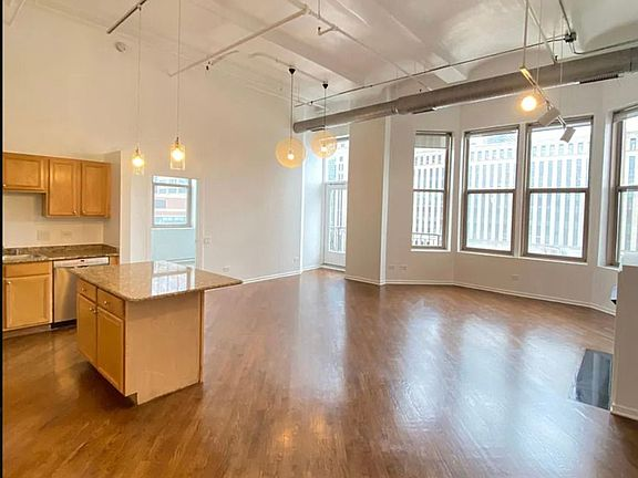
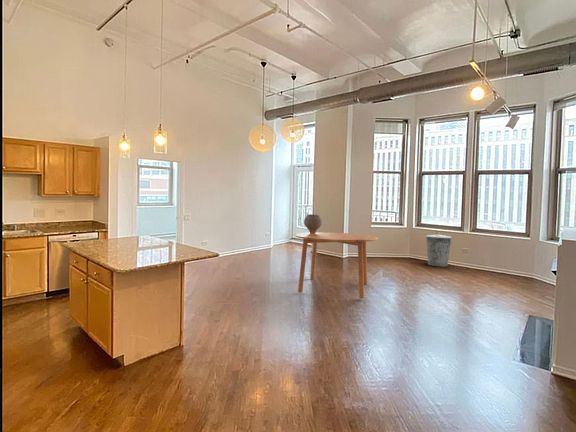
+ dining table [295,231,379,299]
+ trash can [425,231,453,267]
+ ceramic pot [303,213,323,234]
